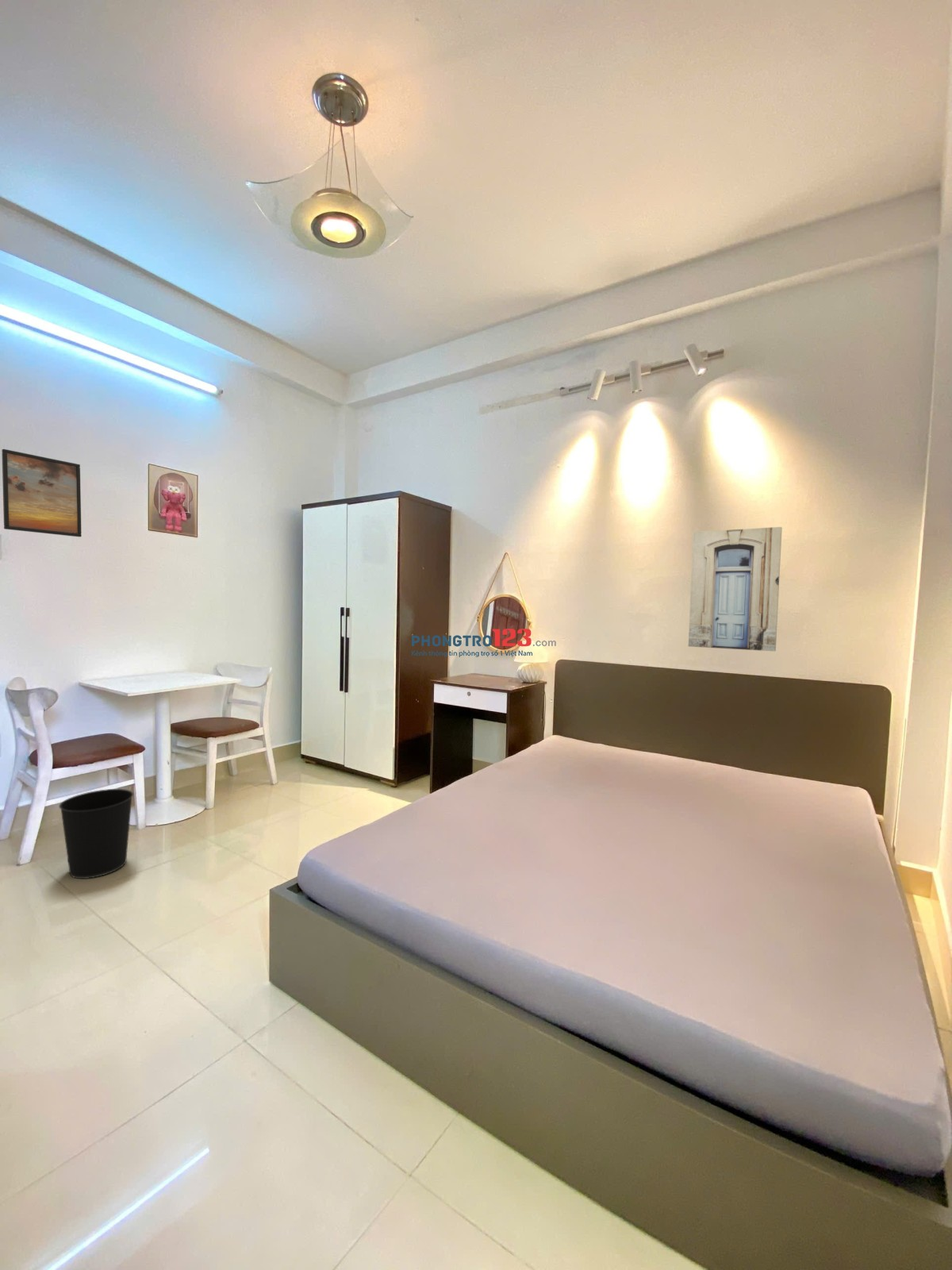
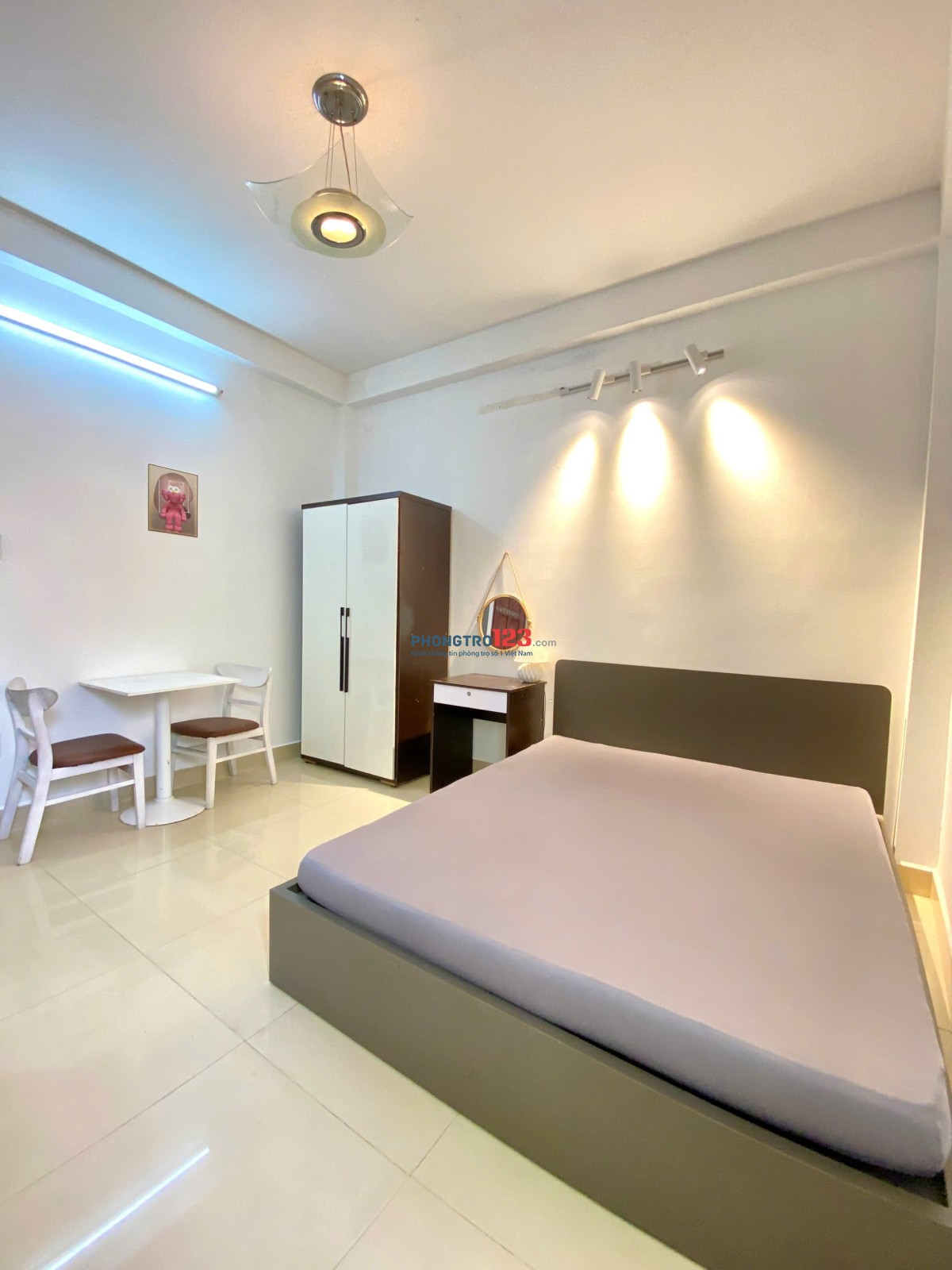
- wall art [688,526,783,652]
- wastebasket [58,788,134,879]
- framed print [1,448,83,537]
